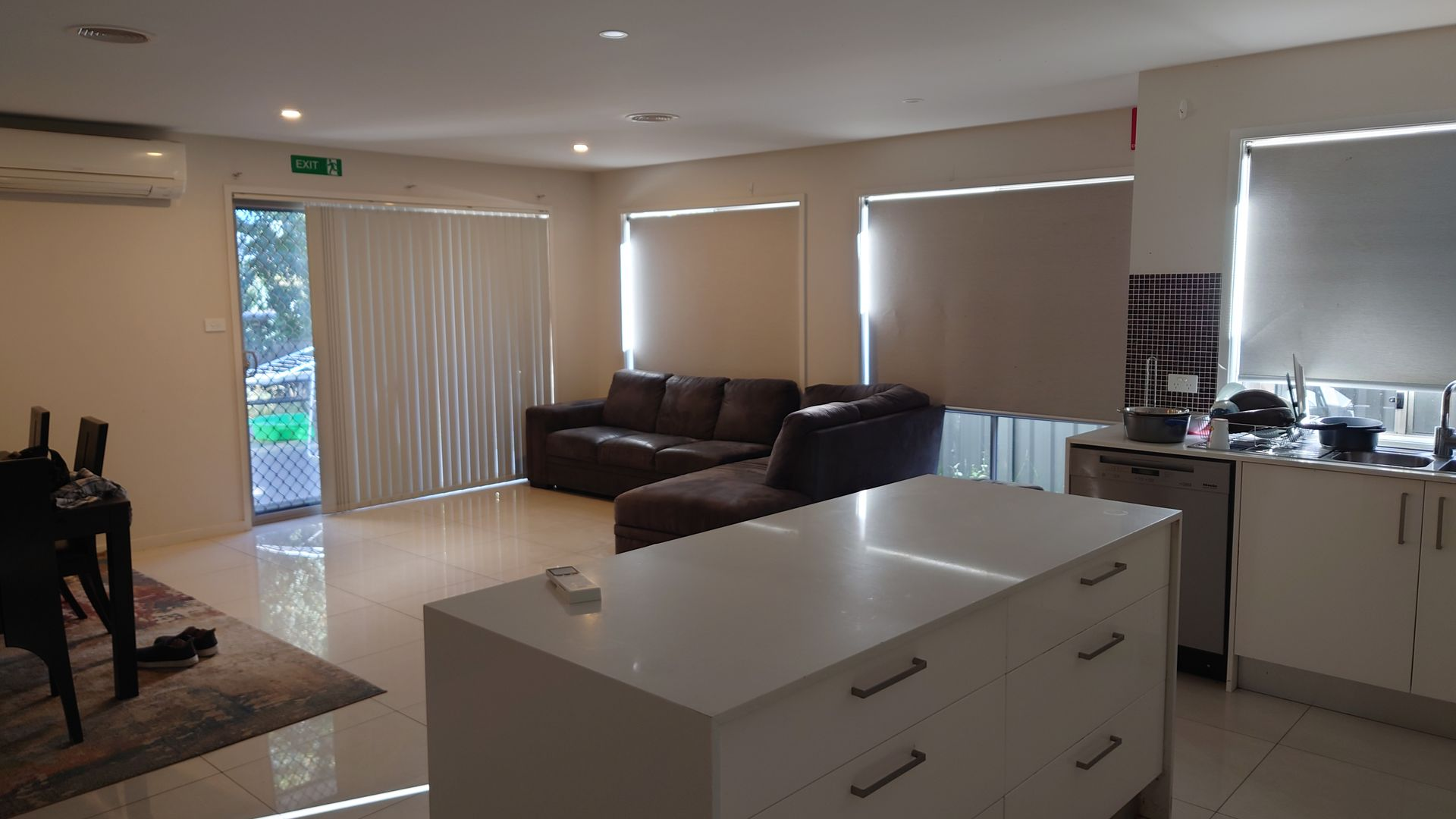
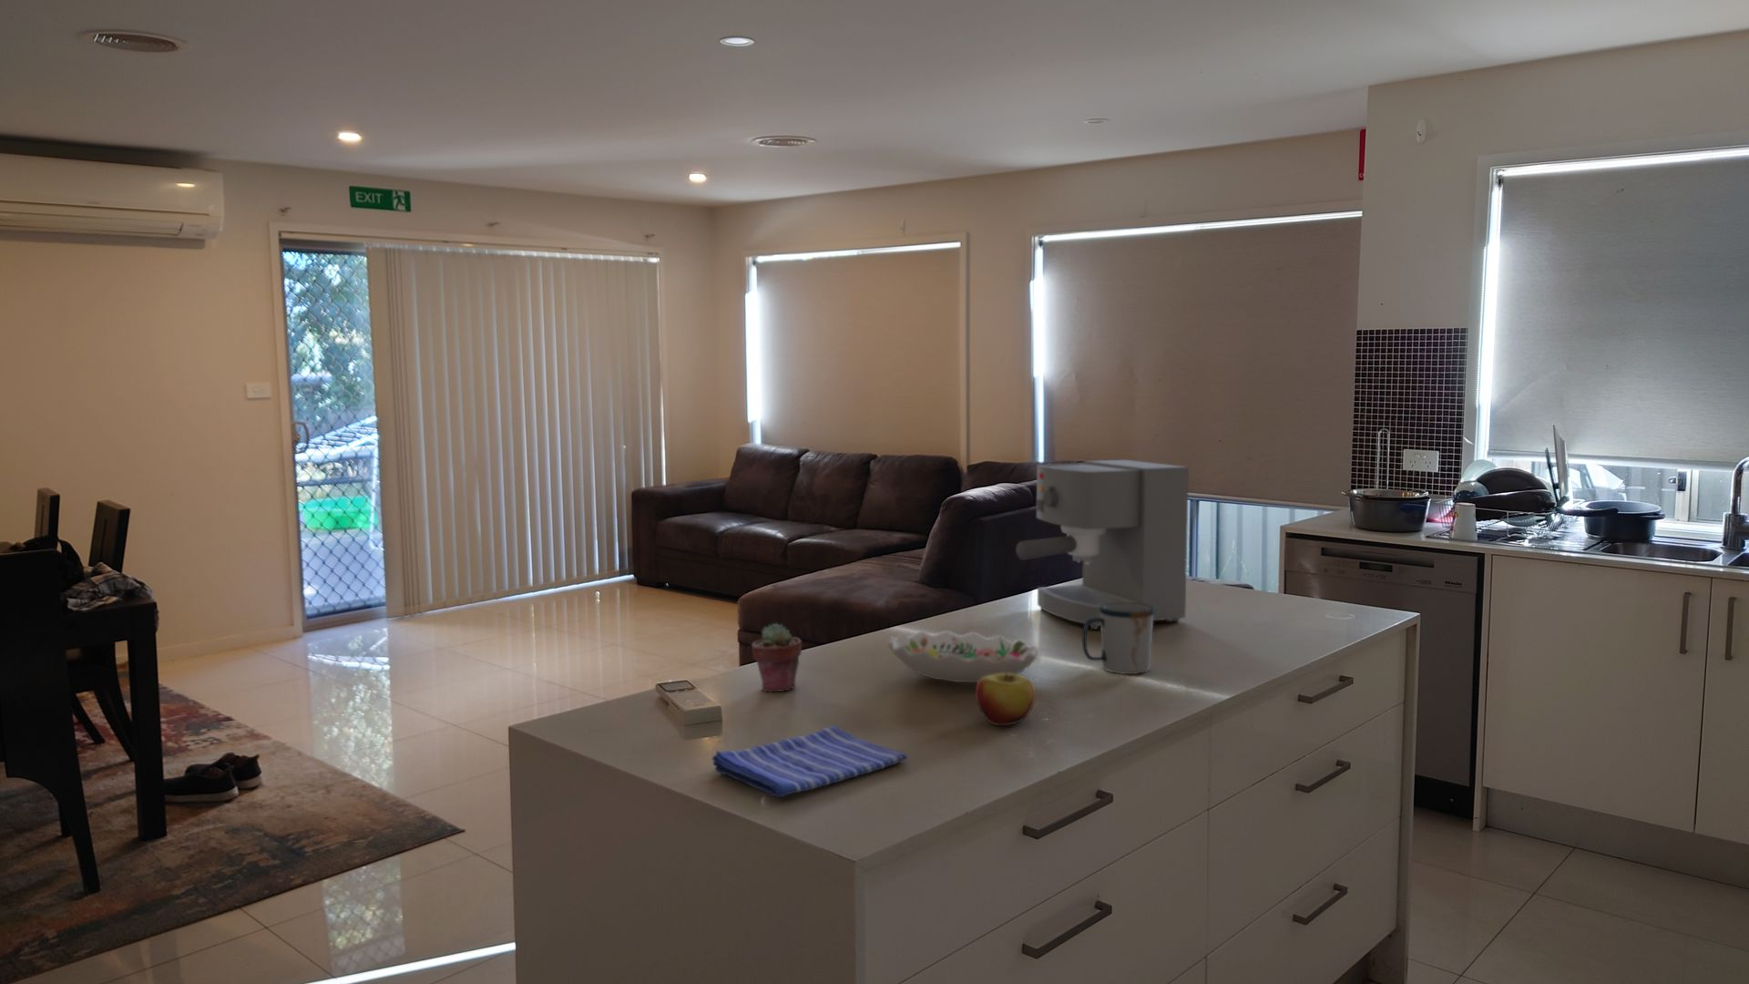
+ dish towel [710,724,908,798]
+ potted succulent [751,622,802,692]
+ decorative bowl [887,630,1040,684]
+ apple [974,673,1037,726]
+ coffee maker [1015,459,1189,630]
+ mug [1081,602,1154,675]
